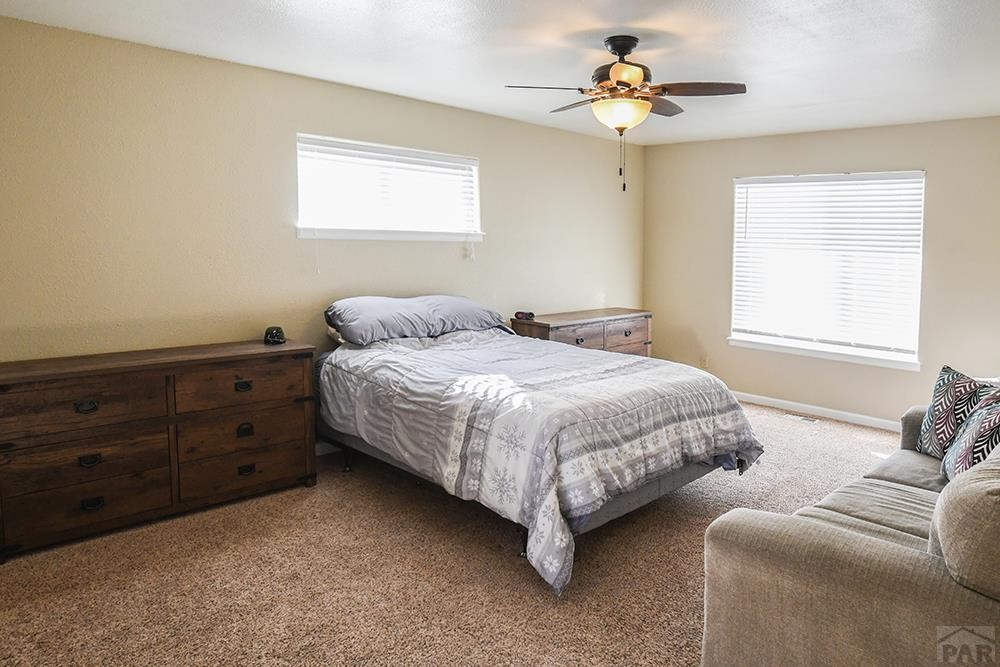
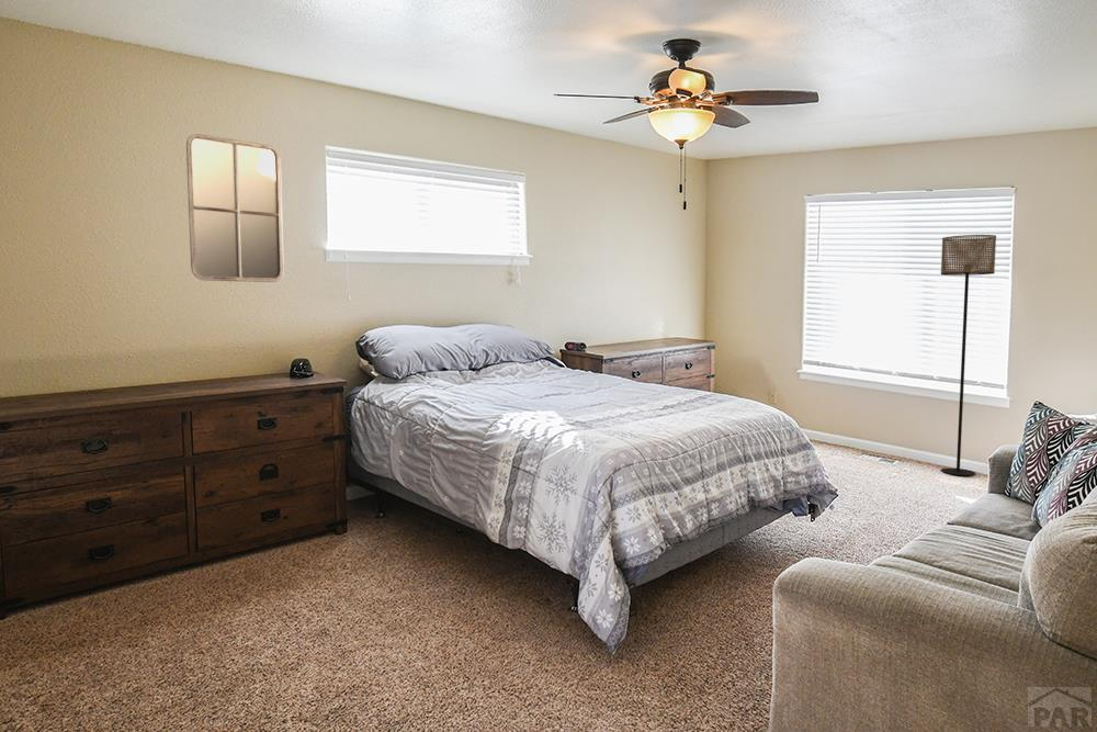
+ floor lamp [940,234,997,477]
+ home mirror [185,133,285,283]
